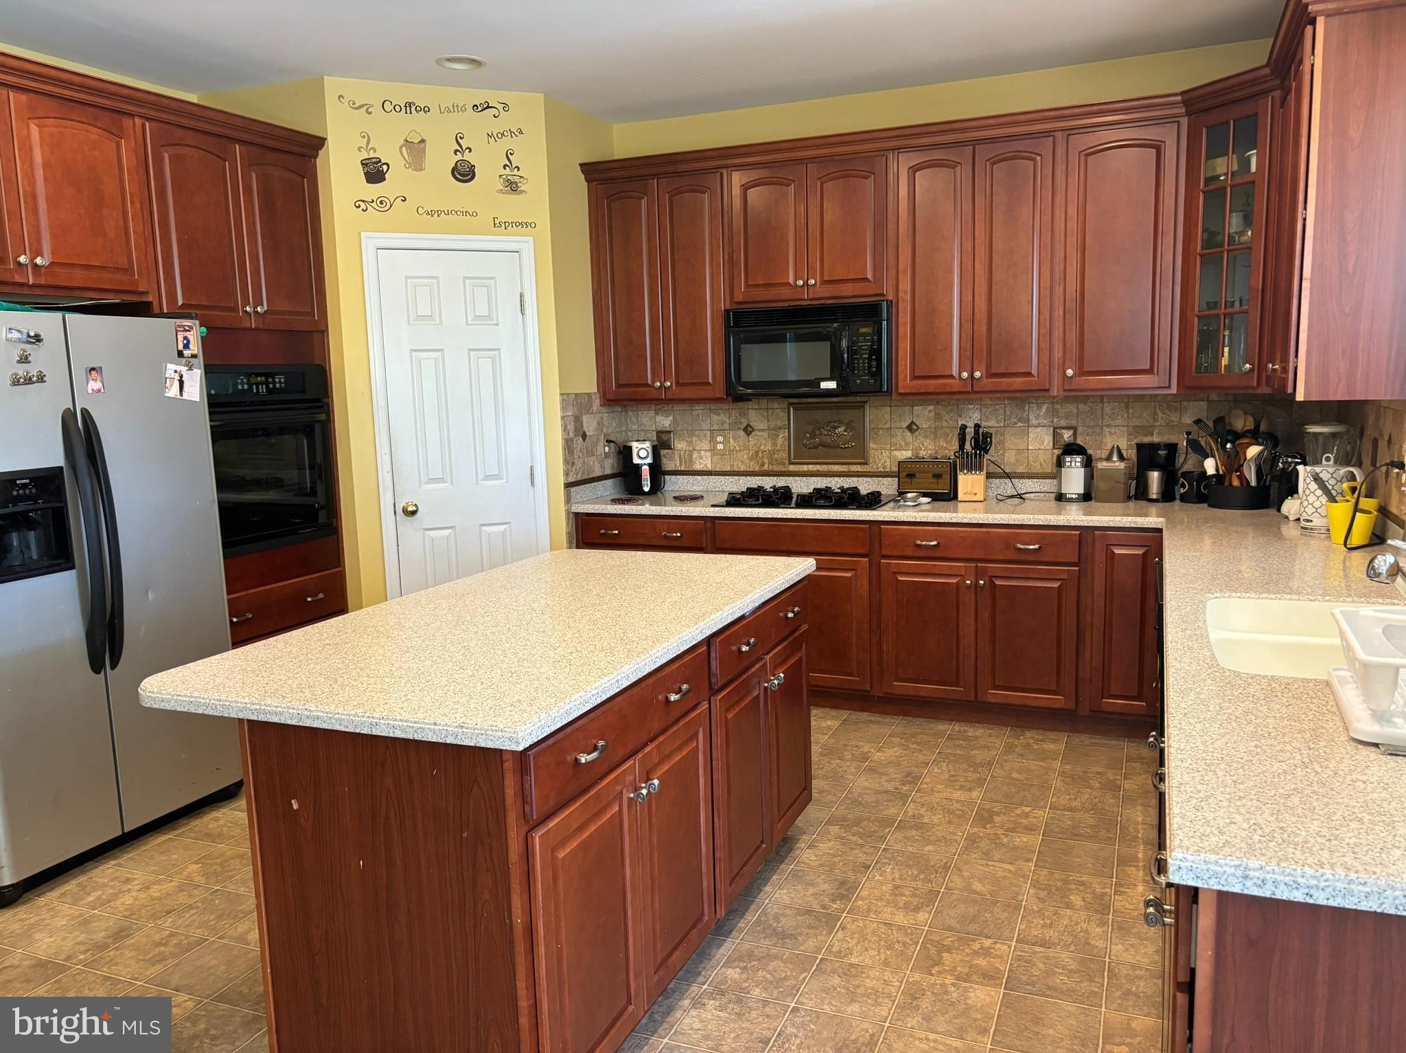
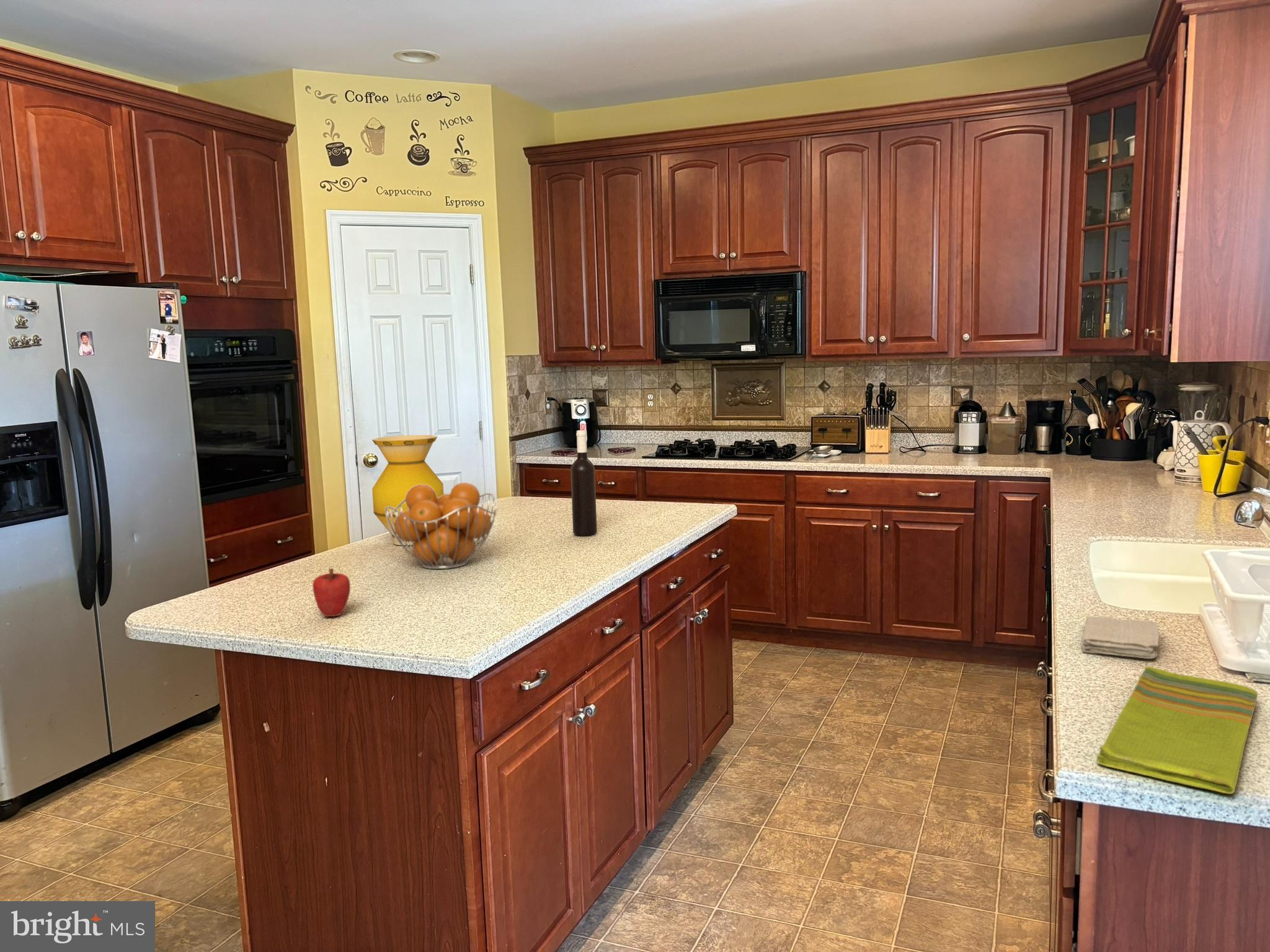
+ apple [312,568,351,617]
+ wine bottle [570,430,598,536]
+ dish towel [1096,666,1258,795]
+ vase [371,434,444,546]
+ fruit basket [385,482,497,570]
+ washcloth [1081,615,1160,659]
